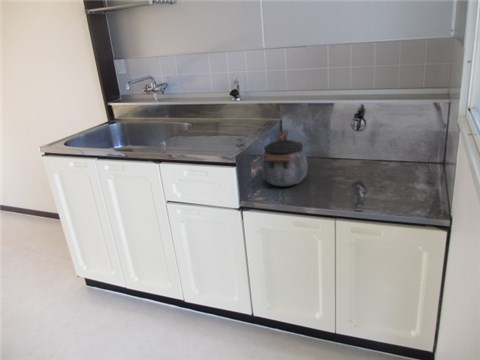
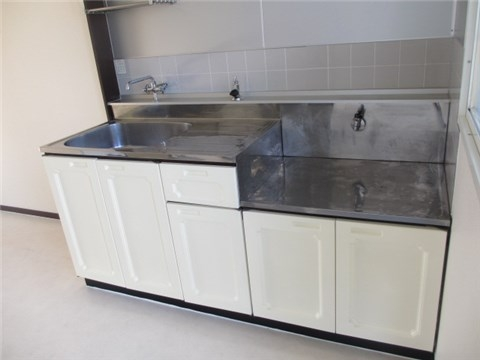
- kettle [260,130,309,187]
